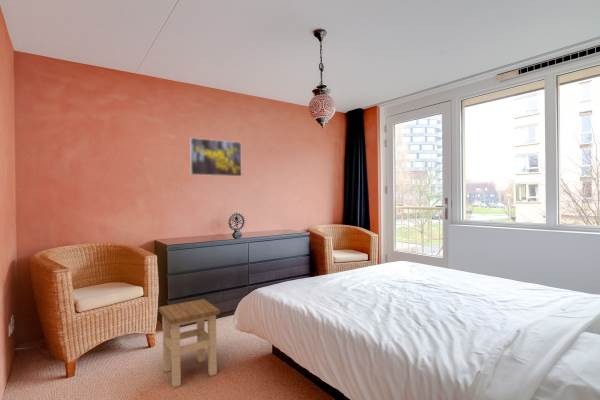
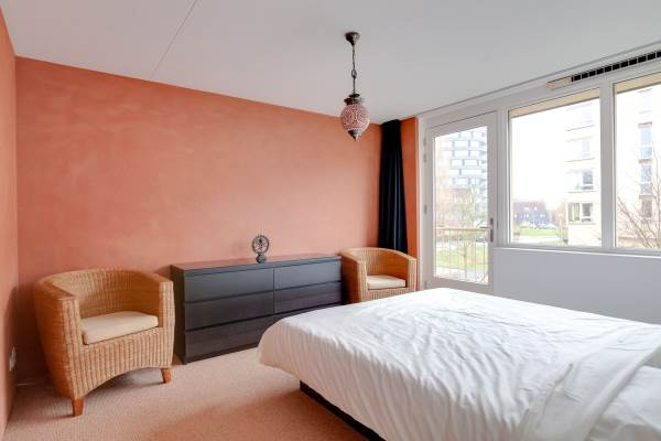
- stool [158,298,221,389]
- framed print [189,137,243,177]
